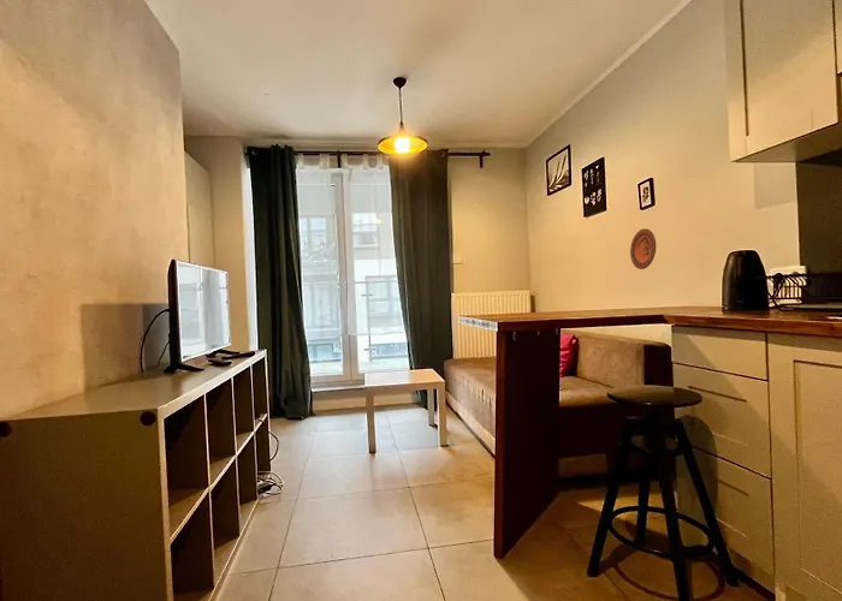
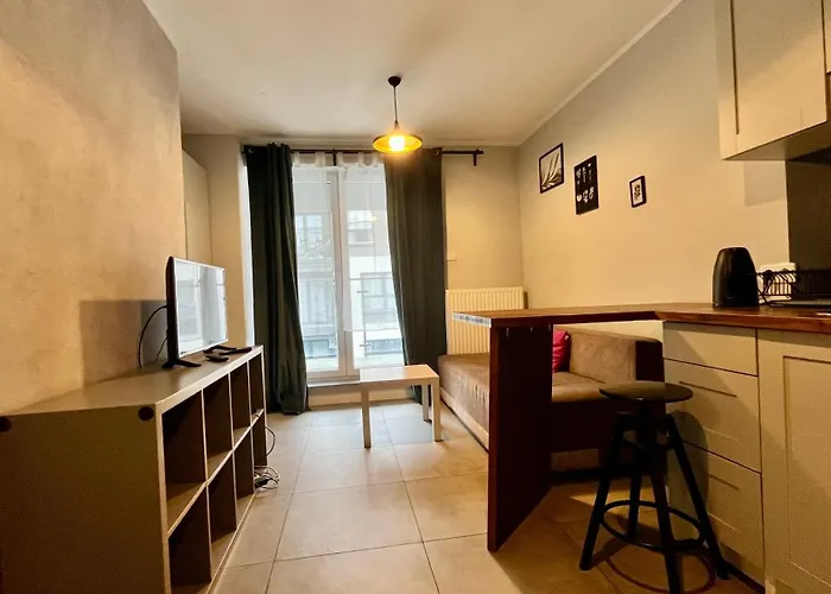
- decorative plate [629,227,657,270]
